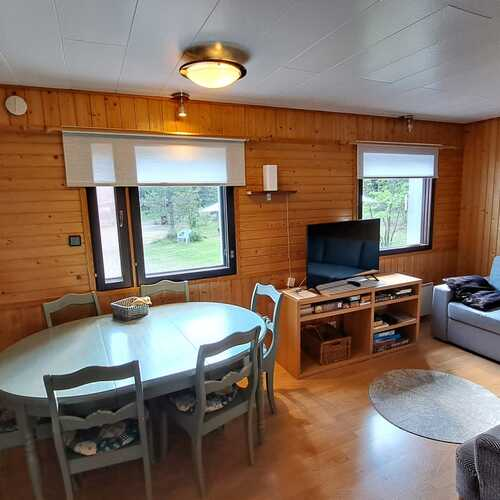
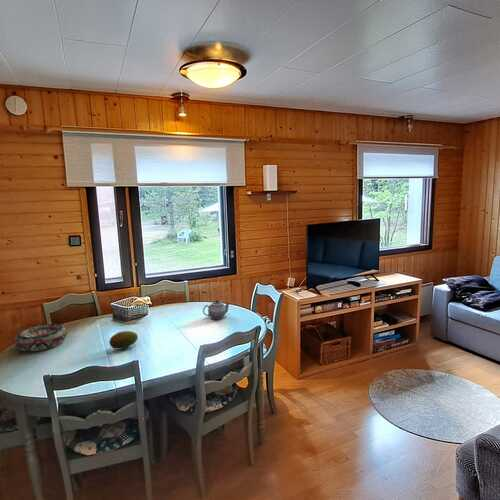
+ fruit [108,330,139,350]
+ teapot [202,299,231,320]
+ decorative bowl [14,323,68,352]
